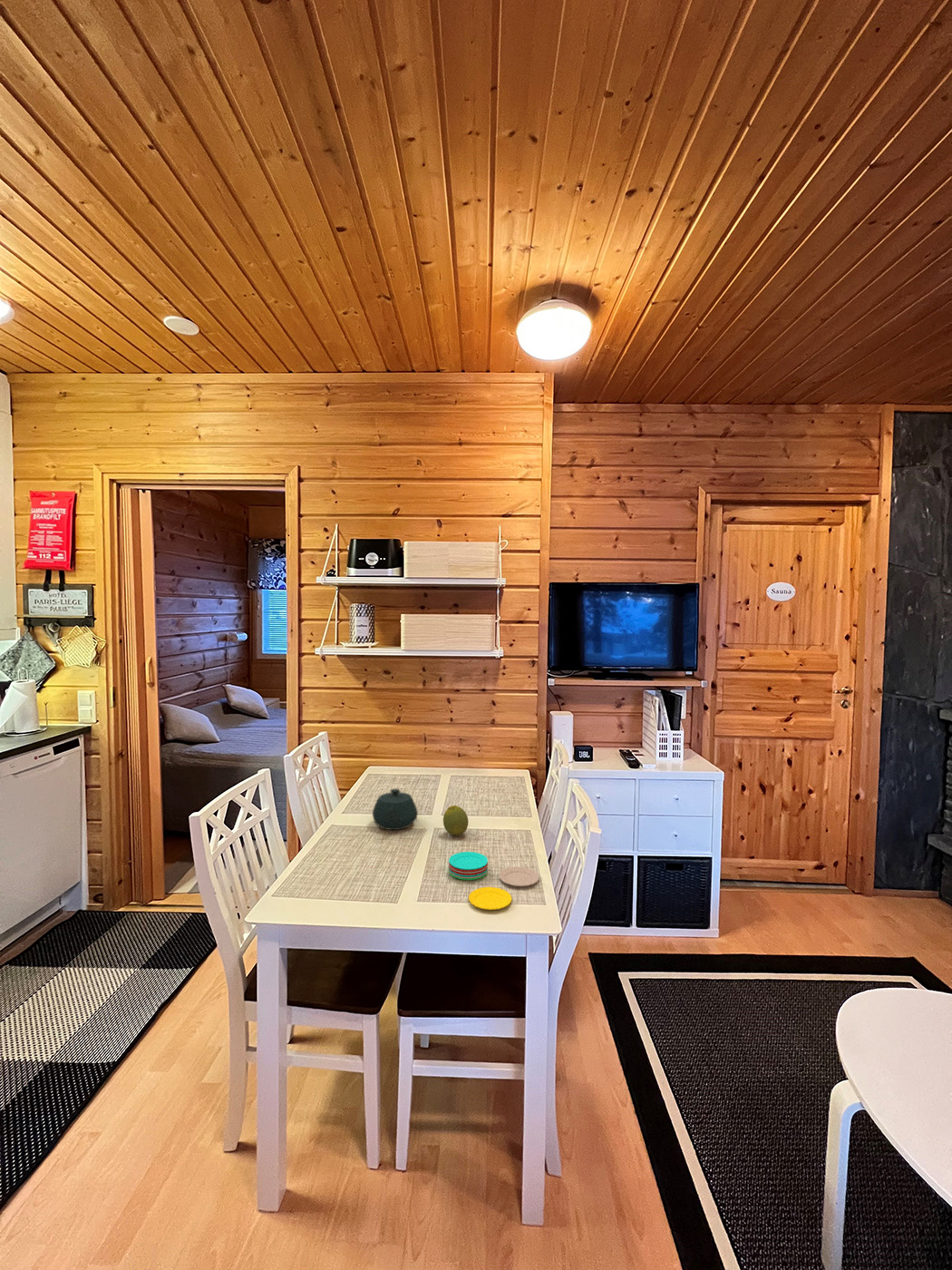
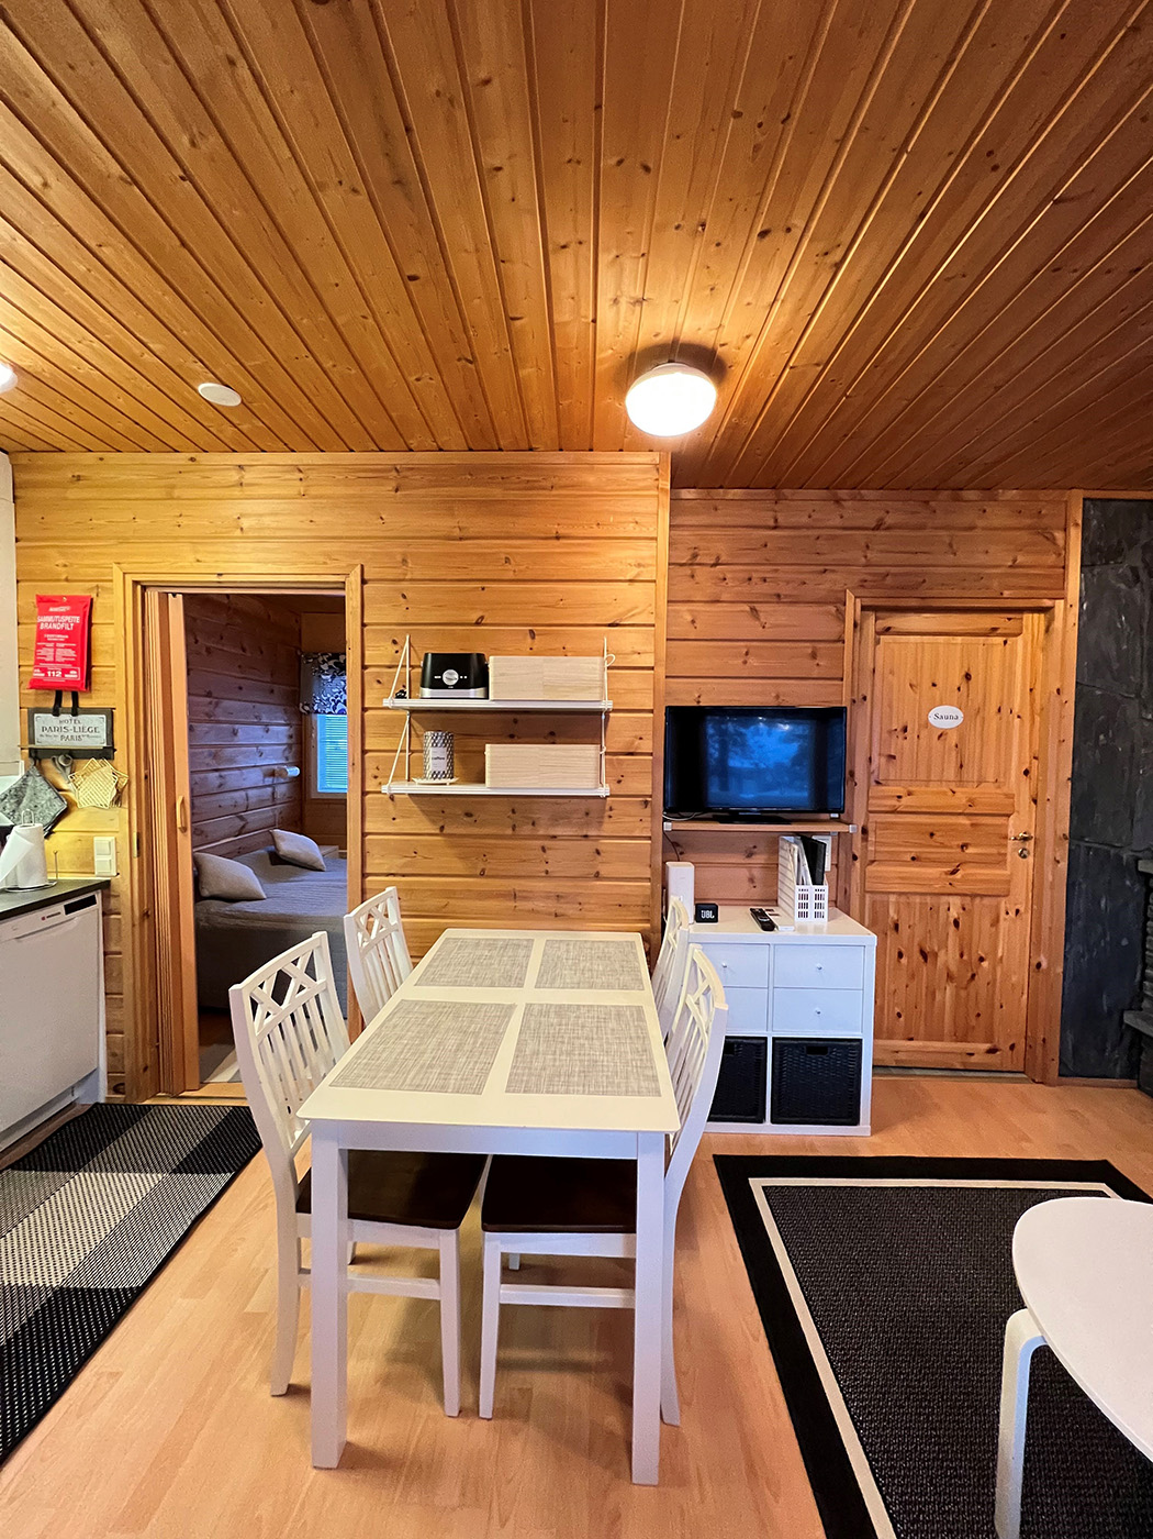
- teapot [372,788,419,831]
- fruit [442,805,470,837]
- plate [448,851,540,911]
